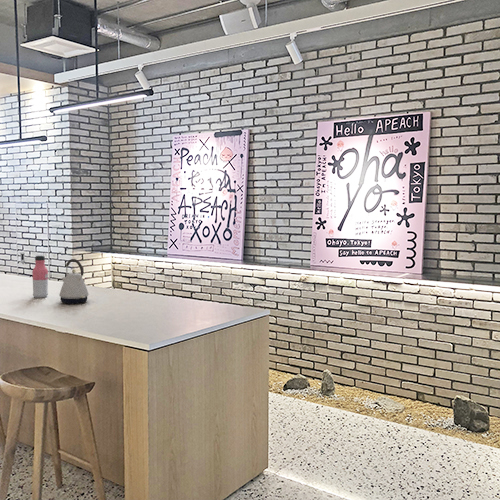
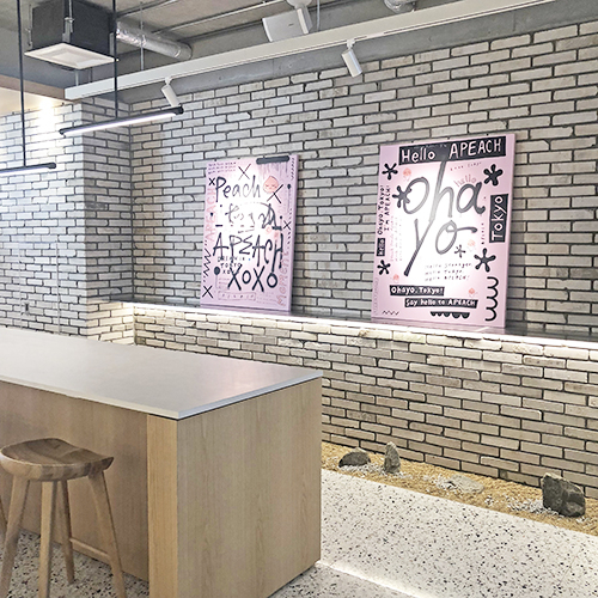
- water bottle [31,255,49,299]
- kettle [58,258,89,305]
